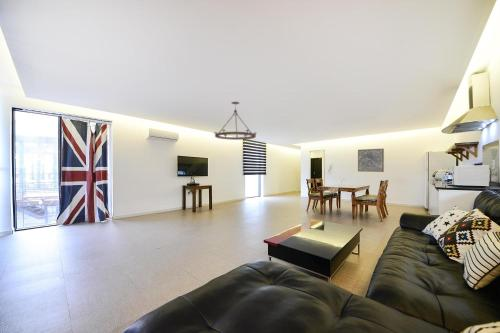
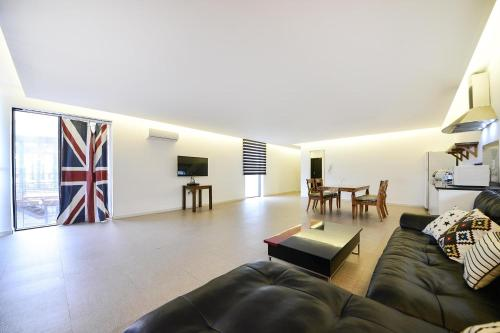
- wall art [357,148,385,173]
- chandelier [214,101,258,141]
